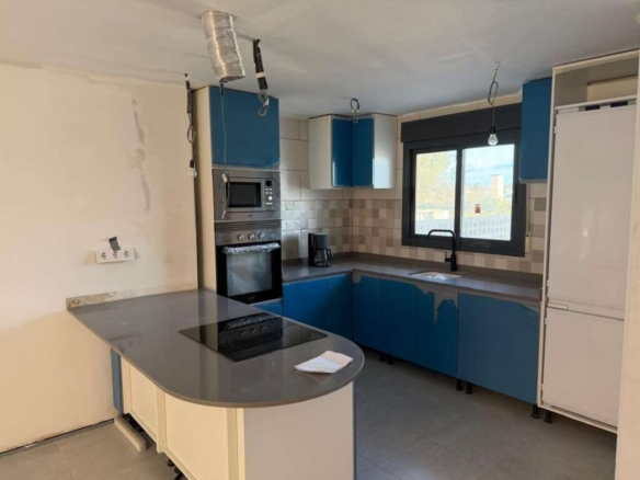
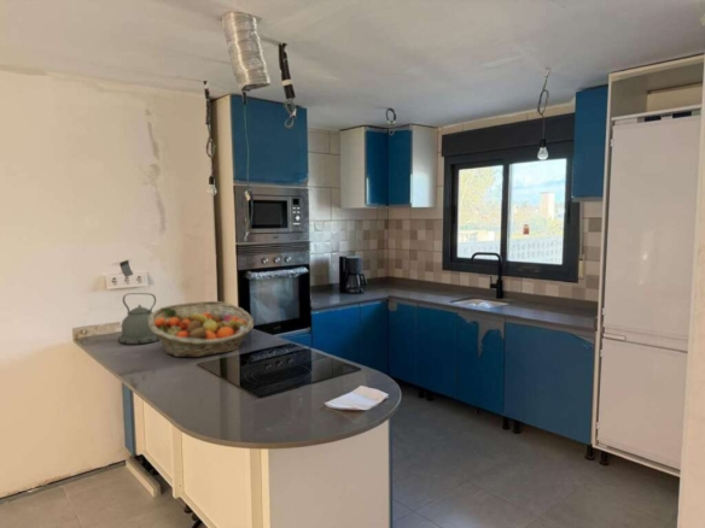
+ kettle [117,292,159,346]
+ fruit basket [148,300,255,358]
